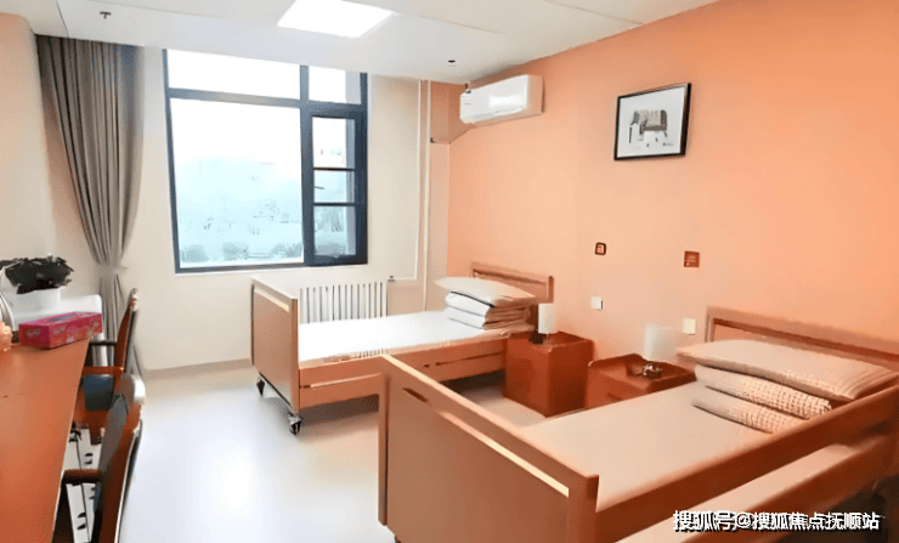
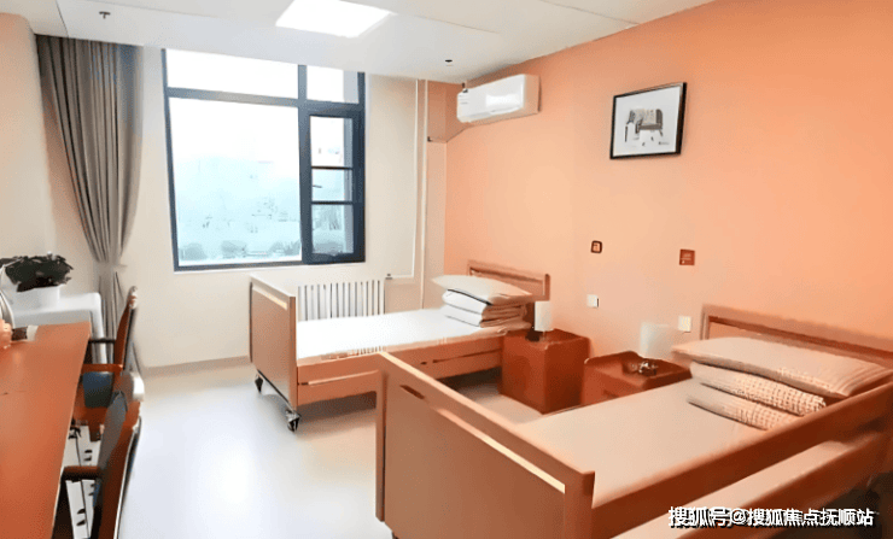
- tissue box [17,311,104,350]
